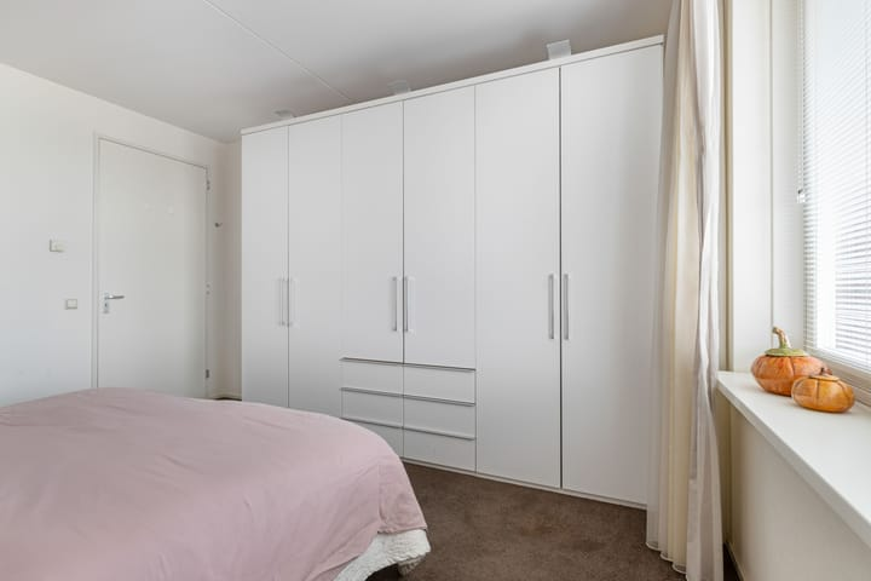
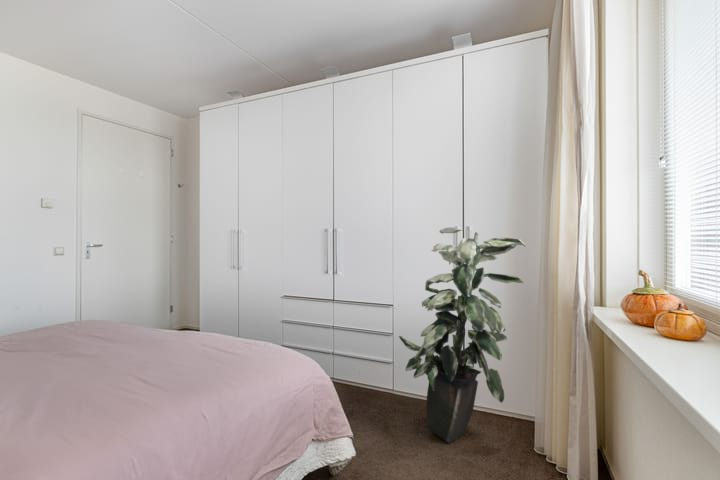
+ indoor plant [398,226,527,444]
